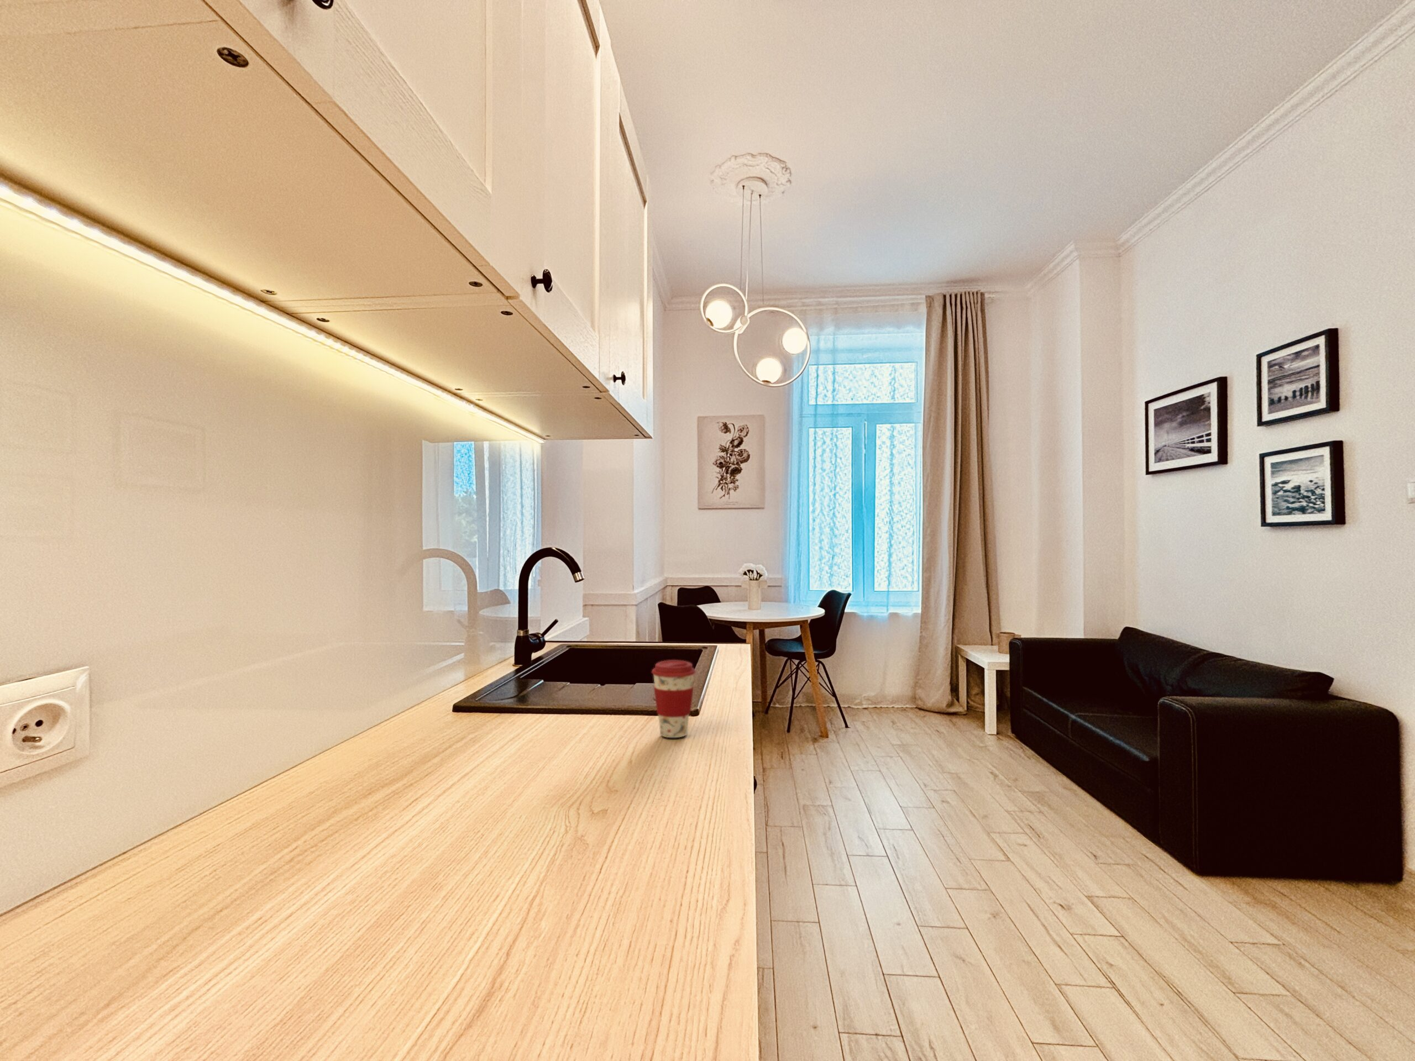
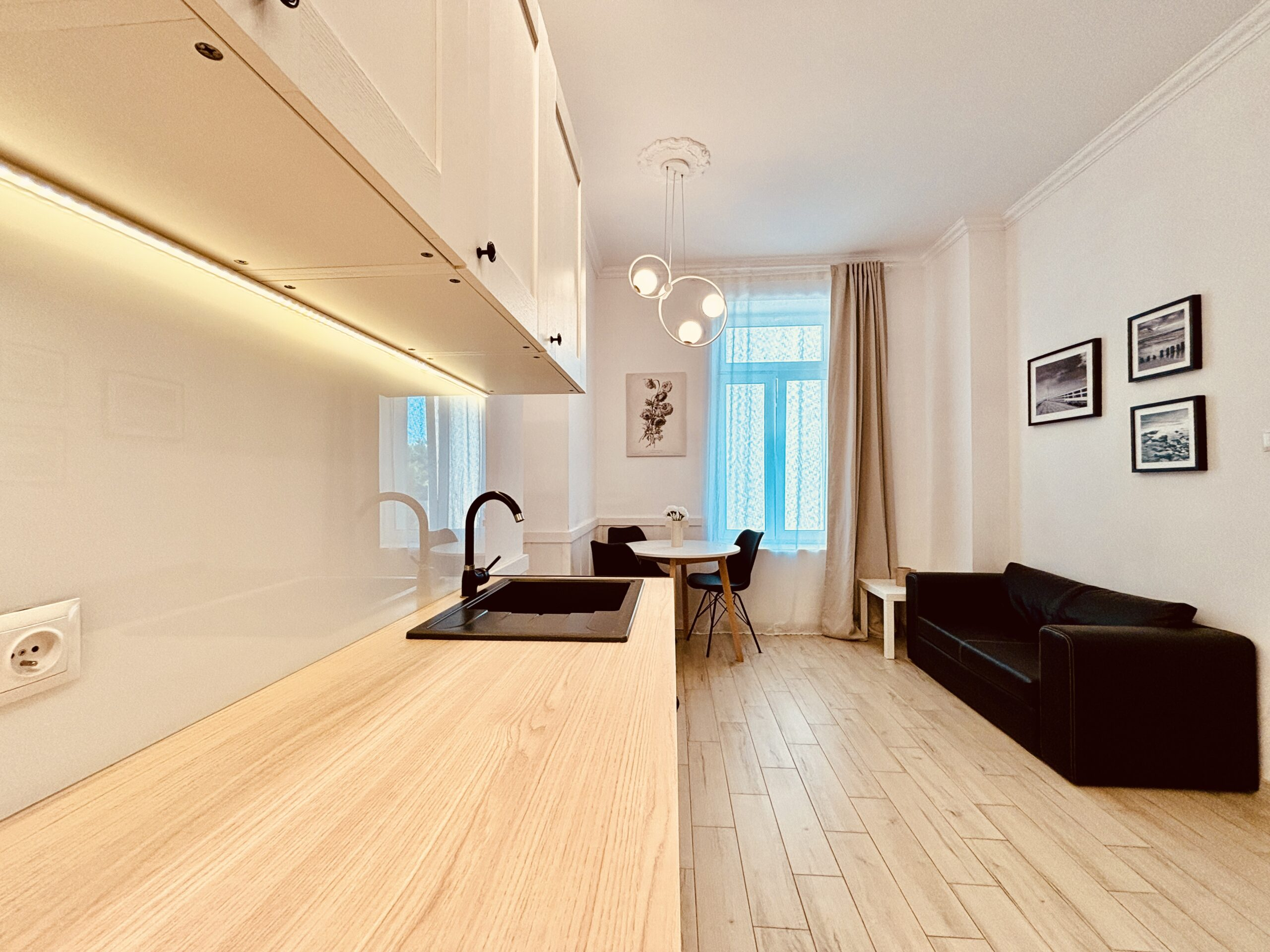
- coffee cup [651,660,696,738]
